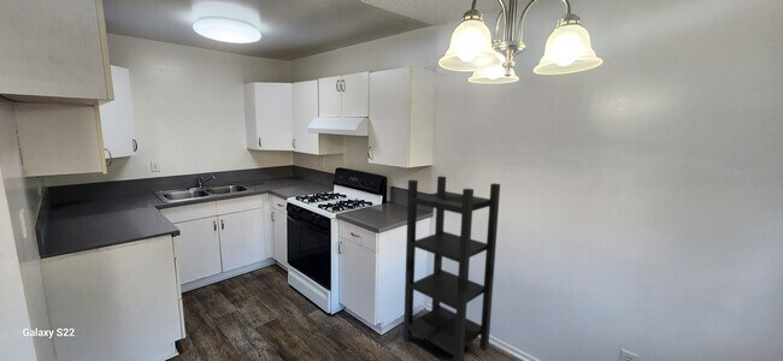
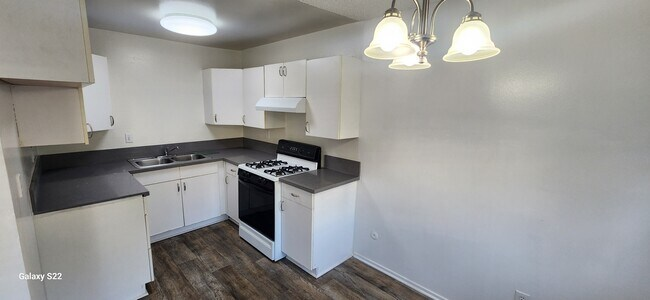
- shelving unit [402,174,501,361]
